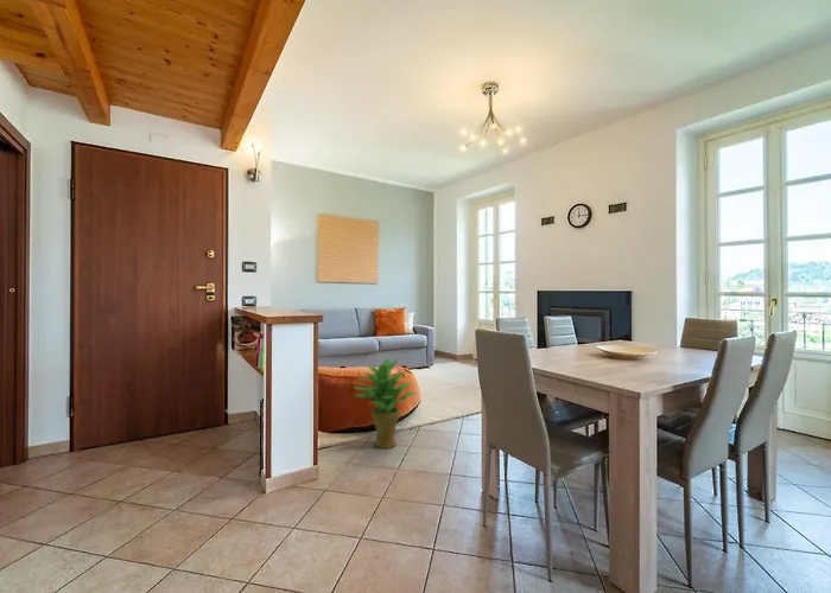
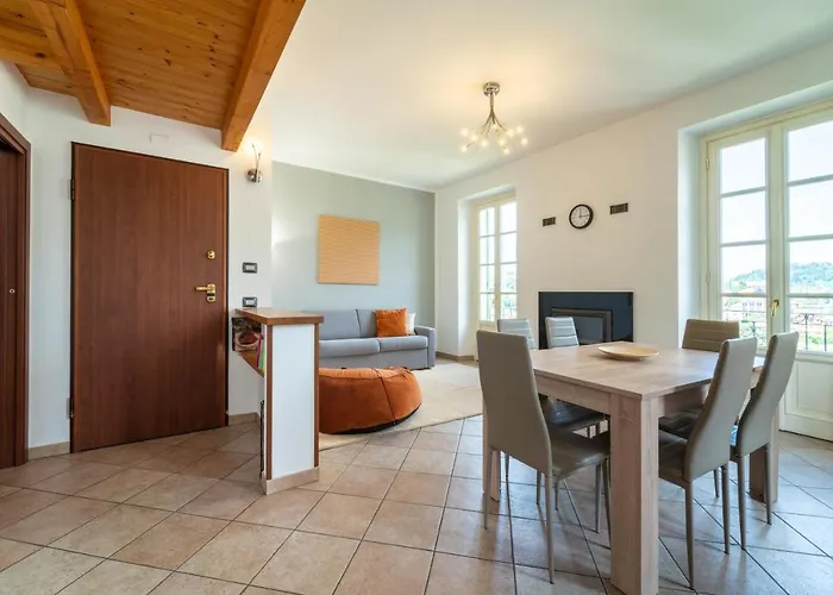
- potted plant [353,358,419,449]
